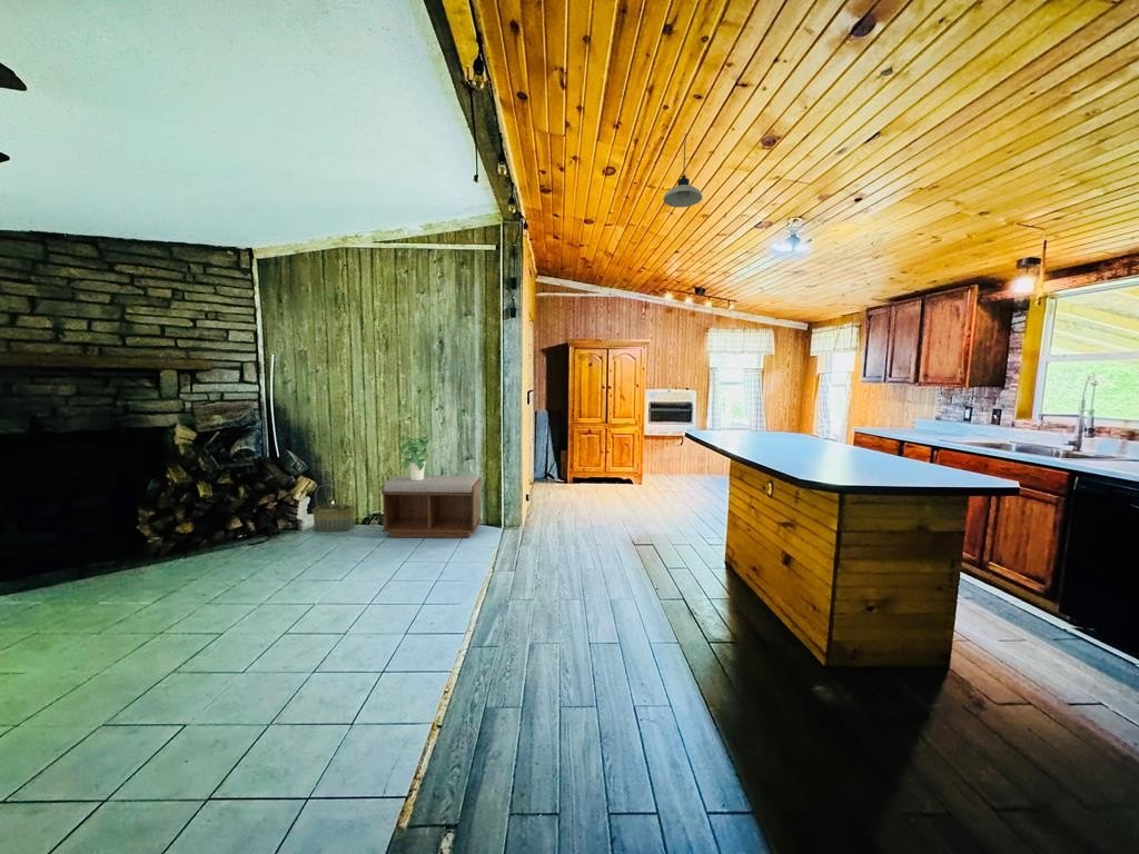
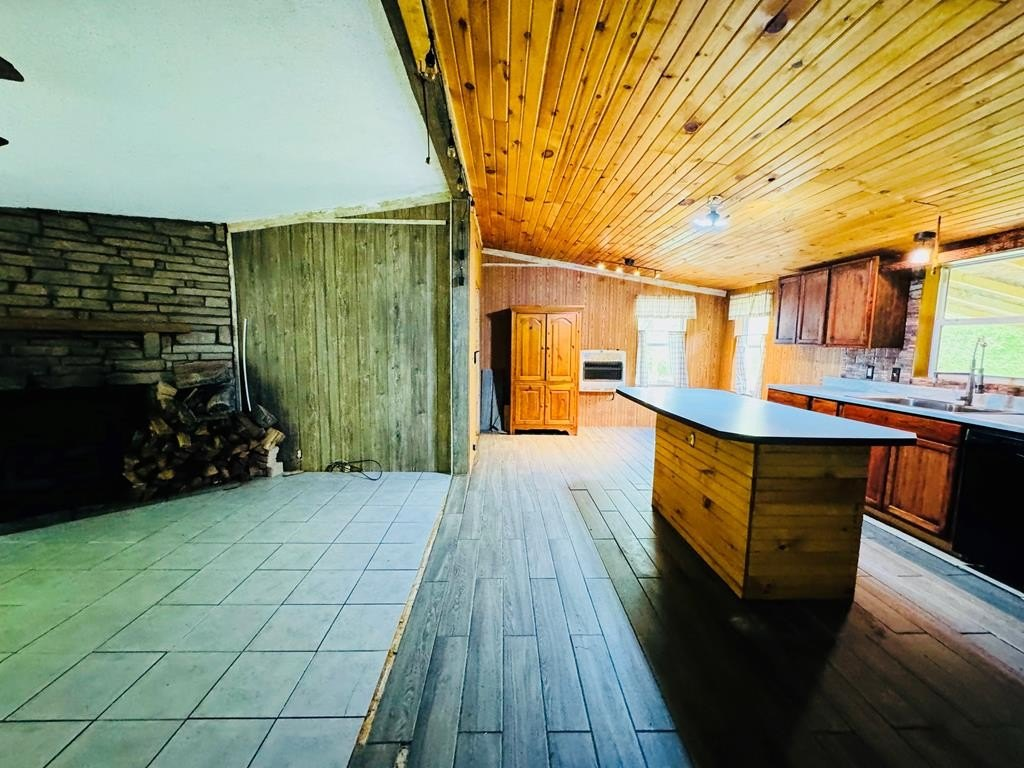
- bench [380,475,483,539]
- potted plant [395,435,435,480]
- pendant light [662,132,703,208]
- basket [311,479,355,533]
